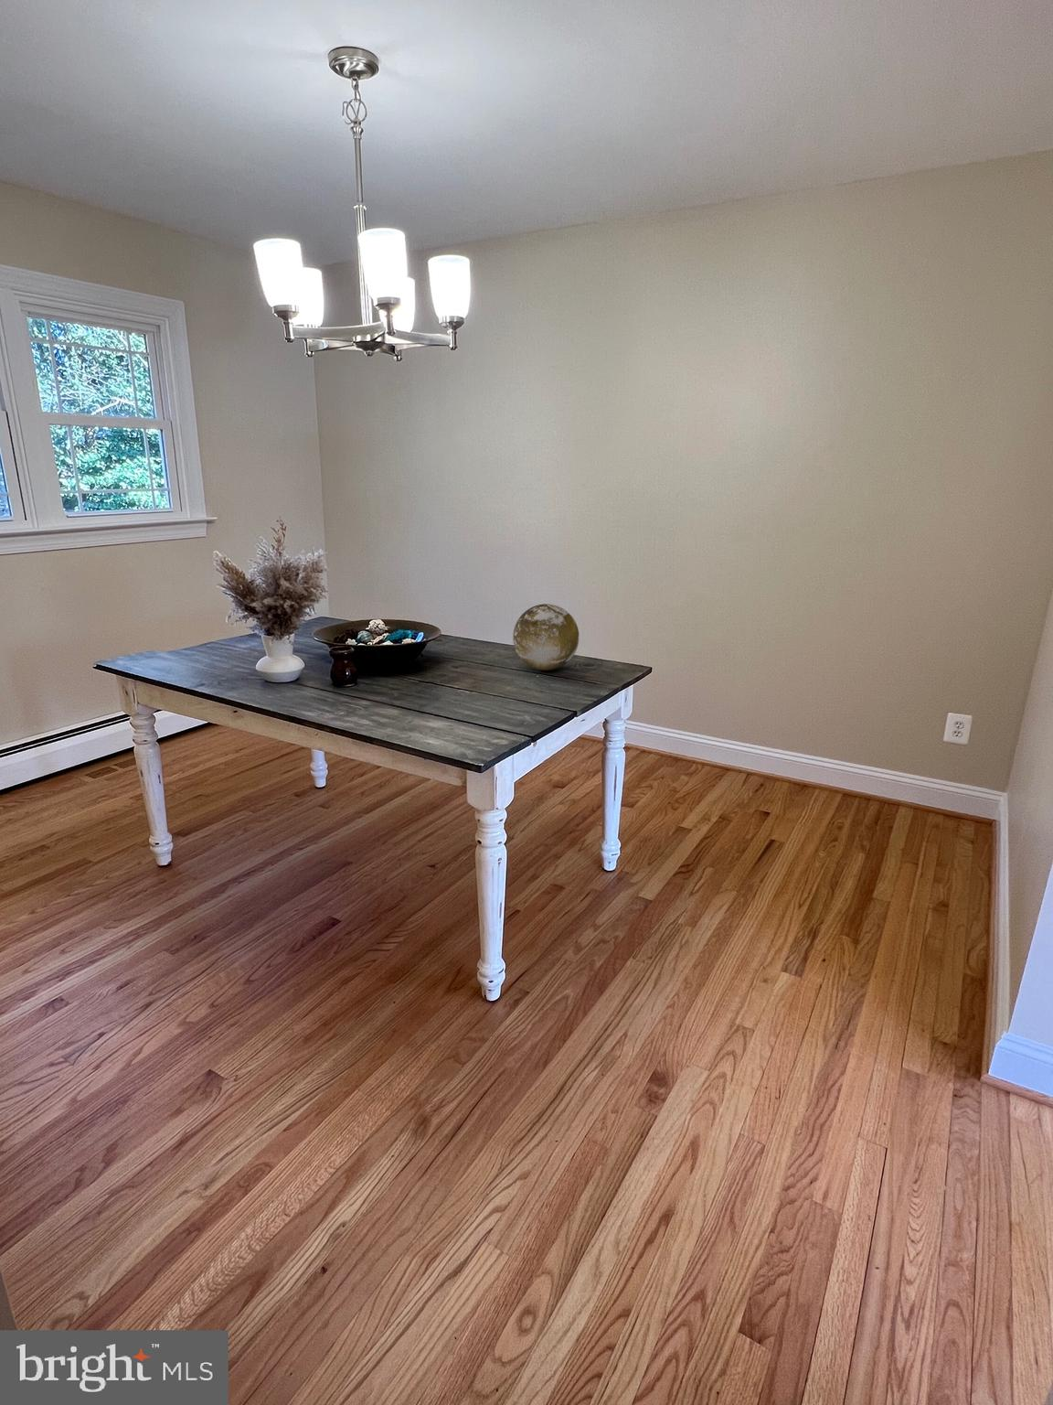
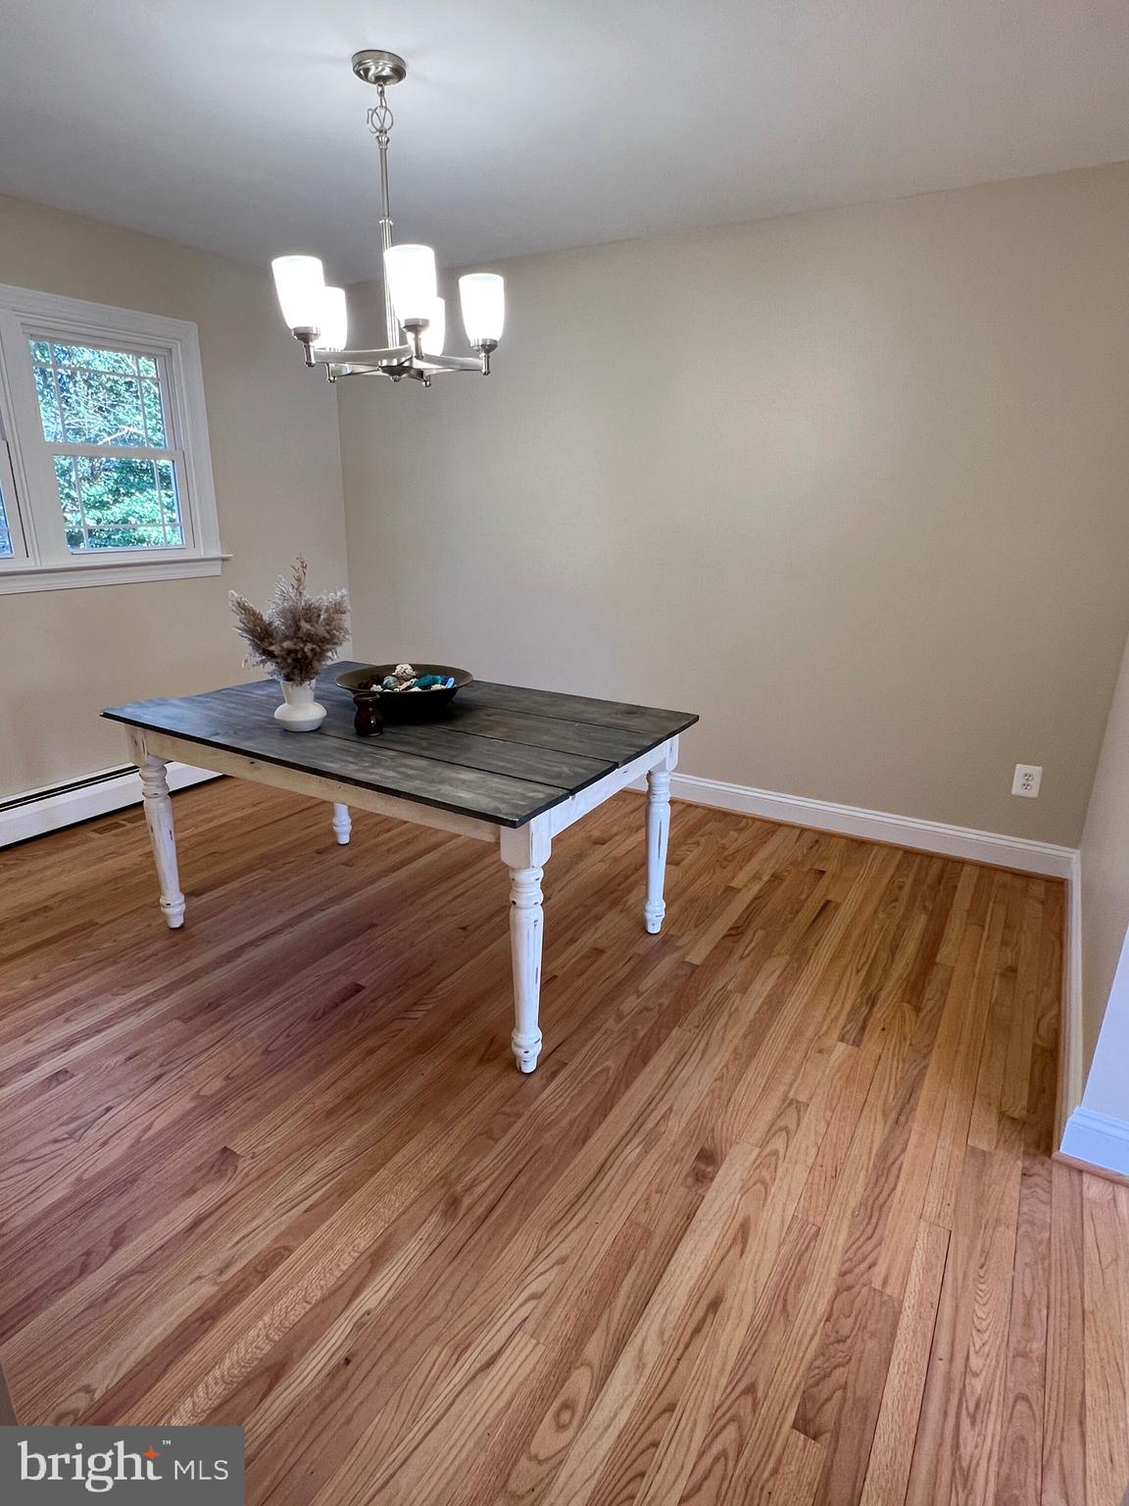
- decorative orb [512,603,580,672]
